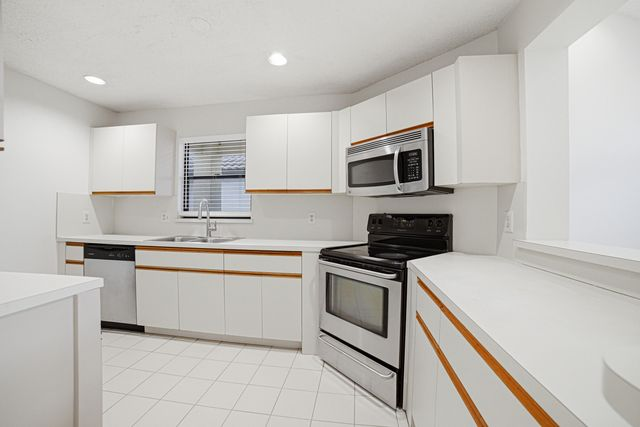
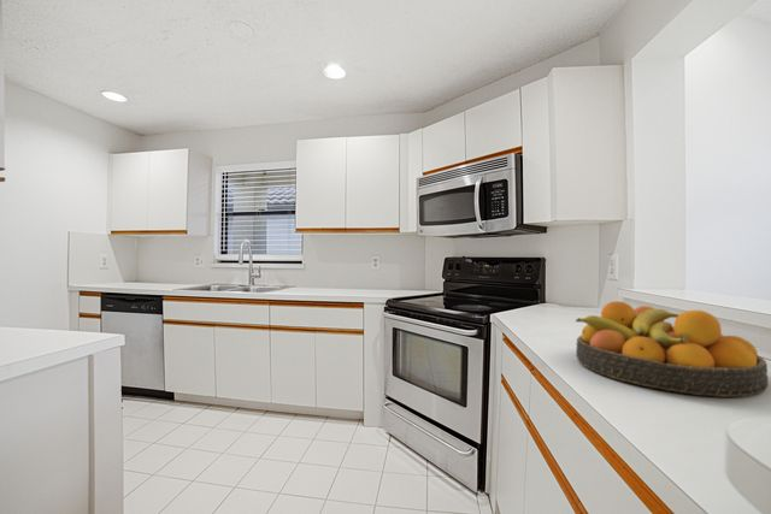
+ fruit bowl [573,300,770,398]
